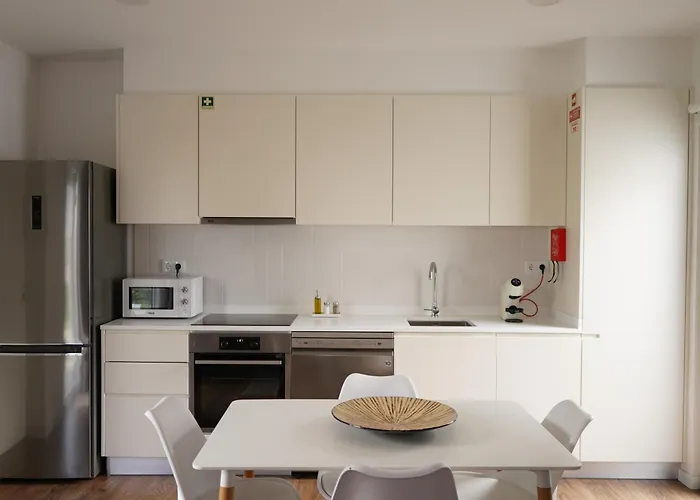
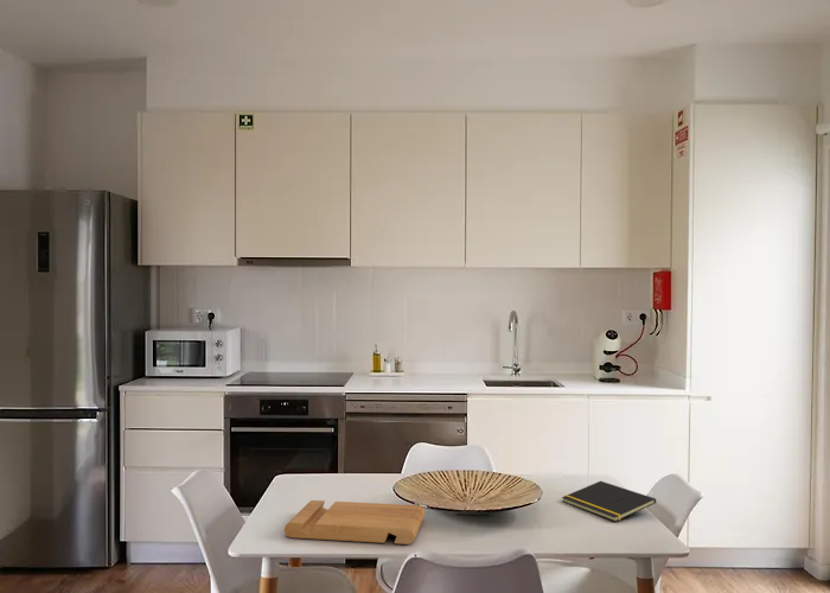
+ cutting board [283,499,427,546]
+ notepad [561,480,657,523]
